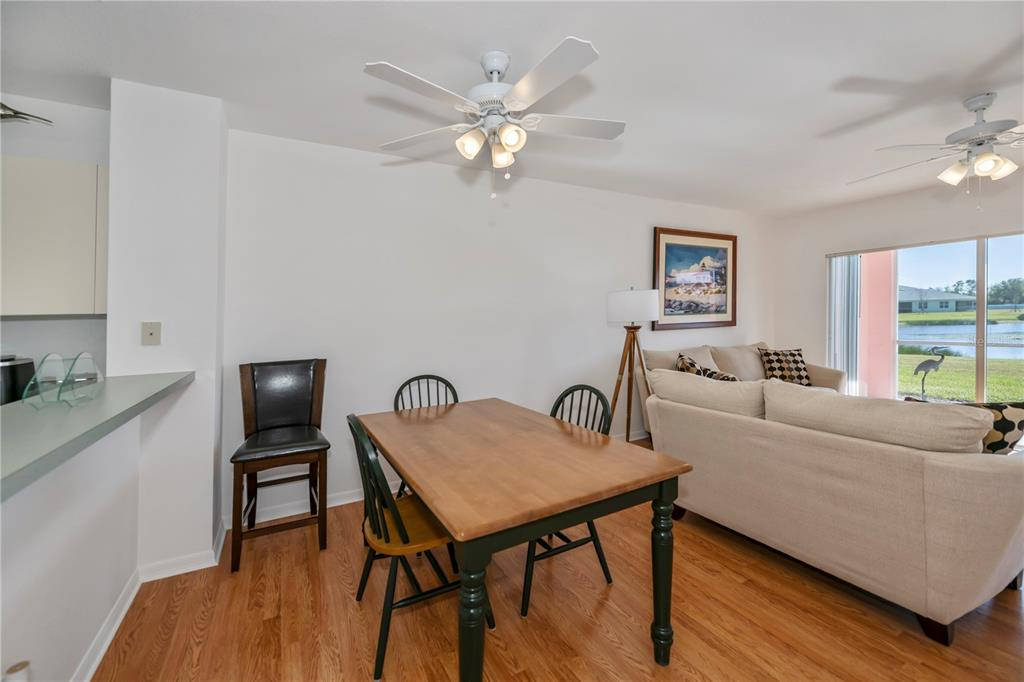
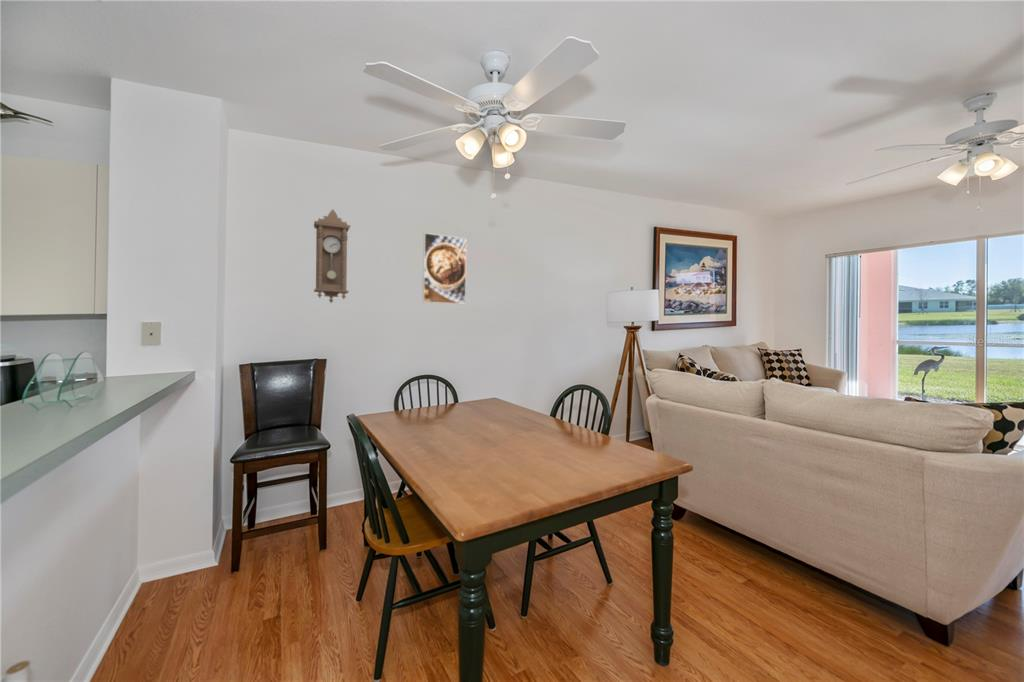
+ pendulum clock [313,208,351,304]
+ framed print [422,232,468,305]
